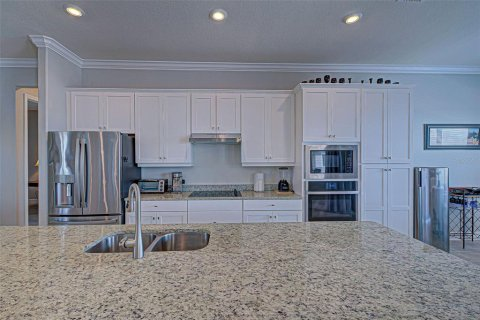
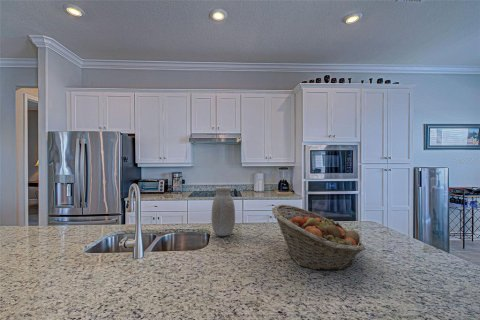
+ vase [211,185,236,237]
+ fruit basket [271,204,366,272]
